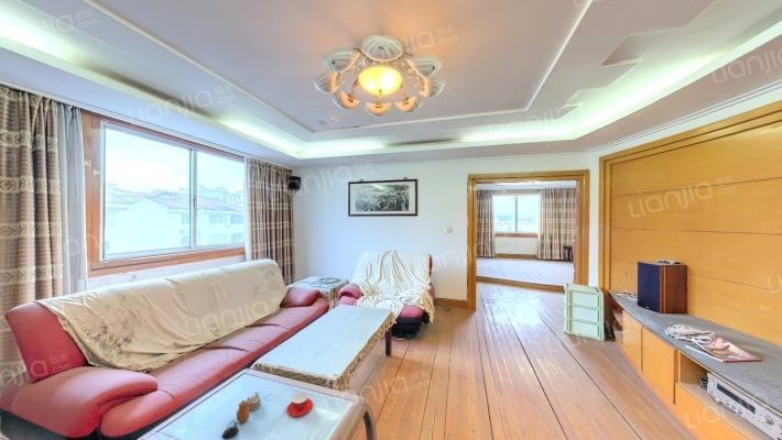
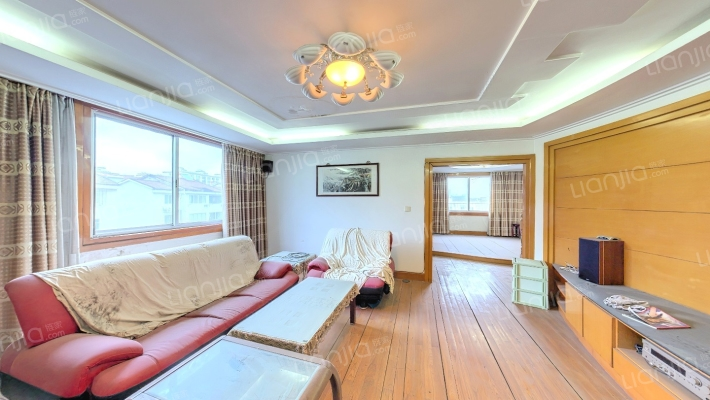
- teapot [220,391,262,440]
- teacup [286,391,314,417]
